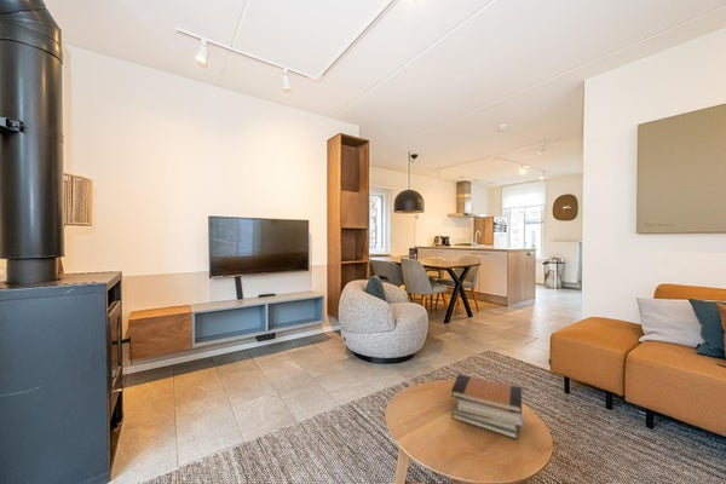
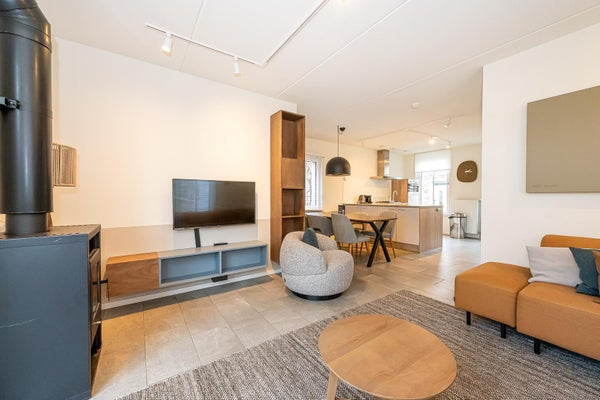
- book stack [450,373,525,440]
